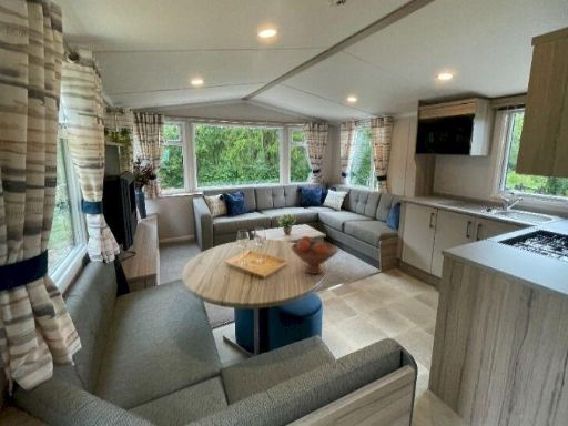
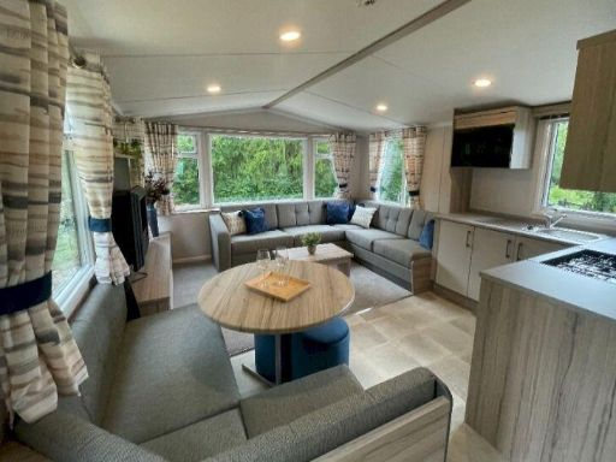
- fruit bowl [290,235,339,275]
